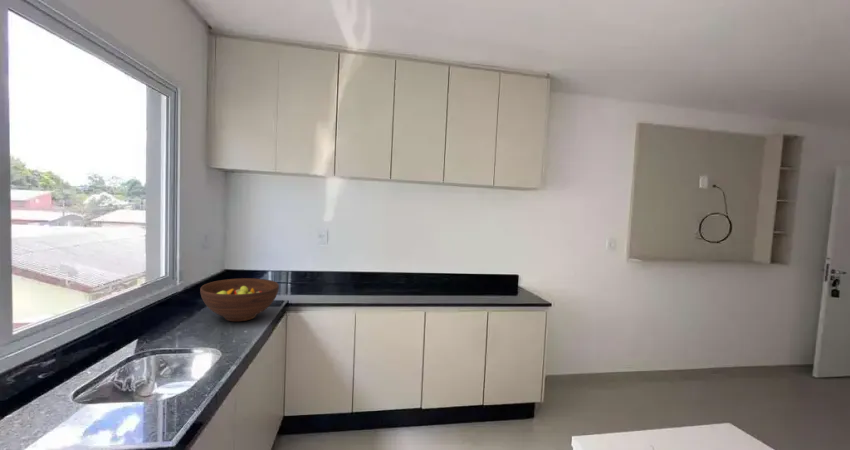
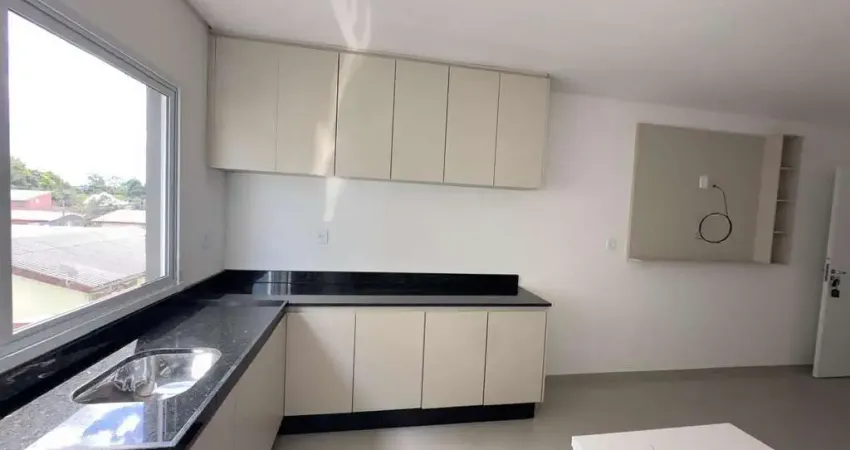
- fruit bowl [199,277,280,322]
